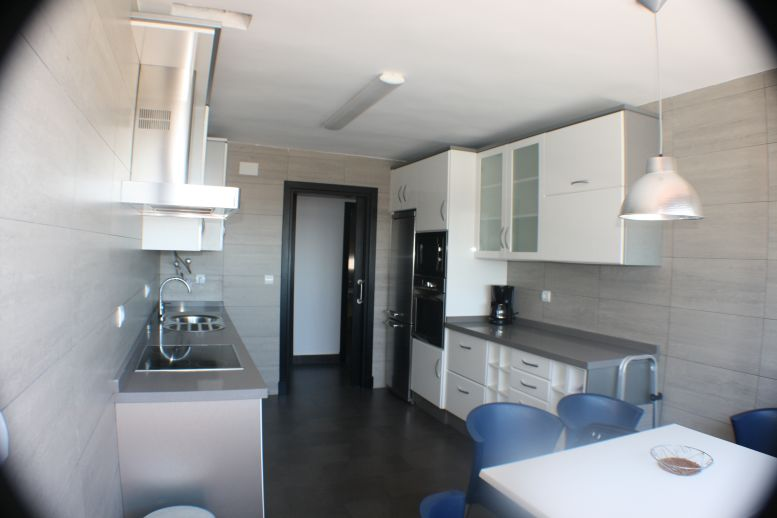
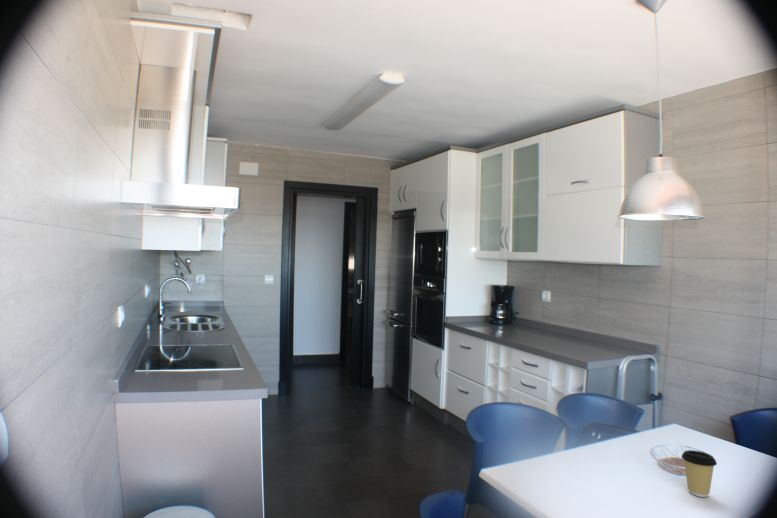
+ coffee cup [680,449,718,498]
